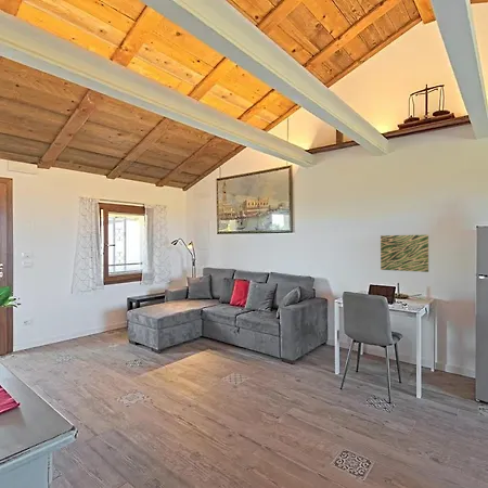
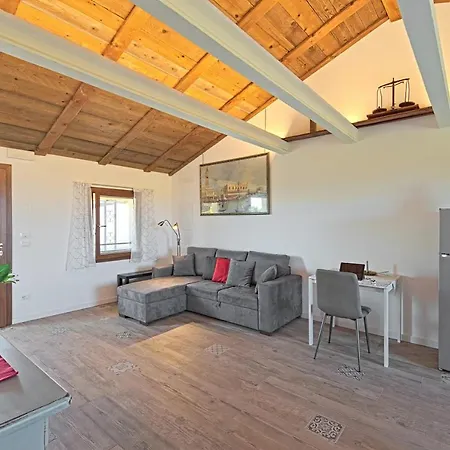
- wall art [380,234,429,273]
